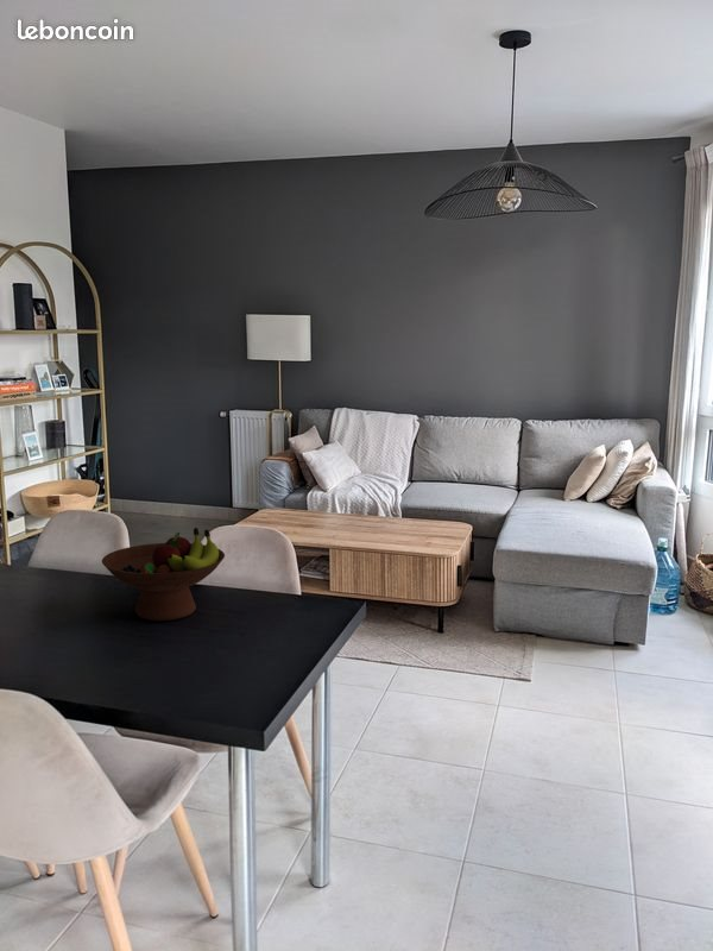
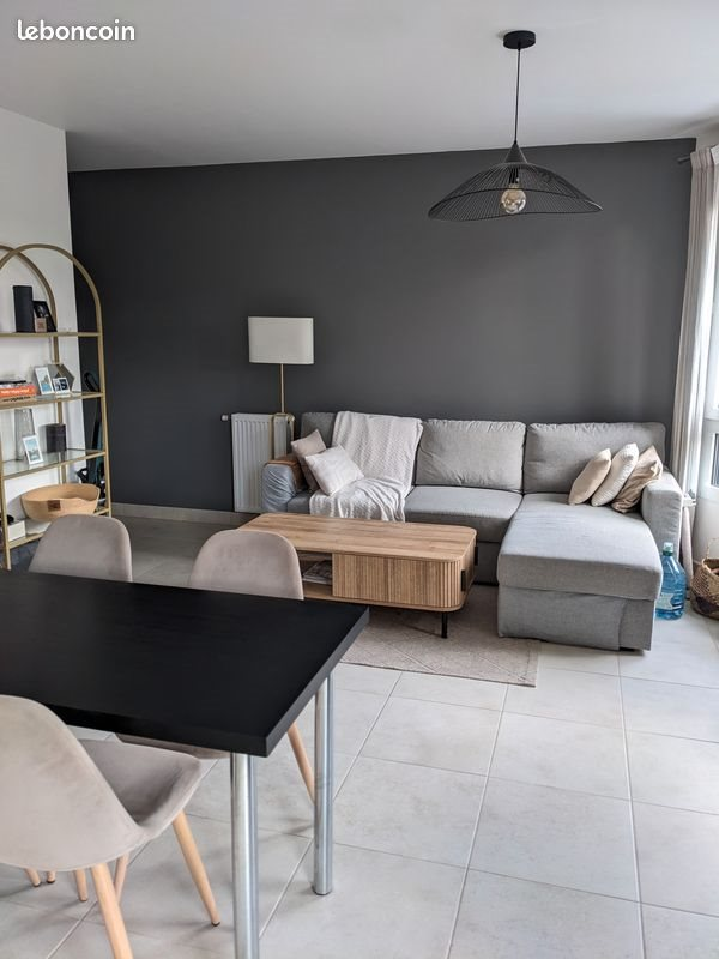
- fruit bowl [101,527,226,622]
